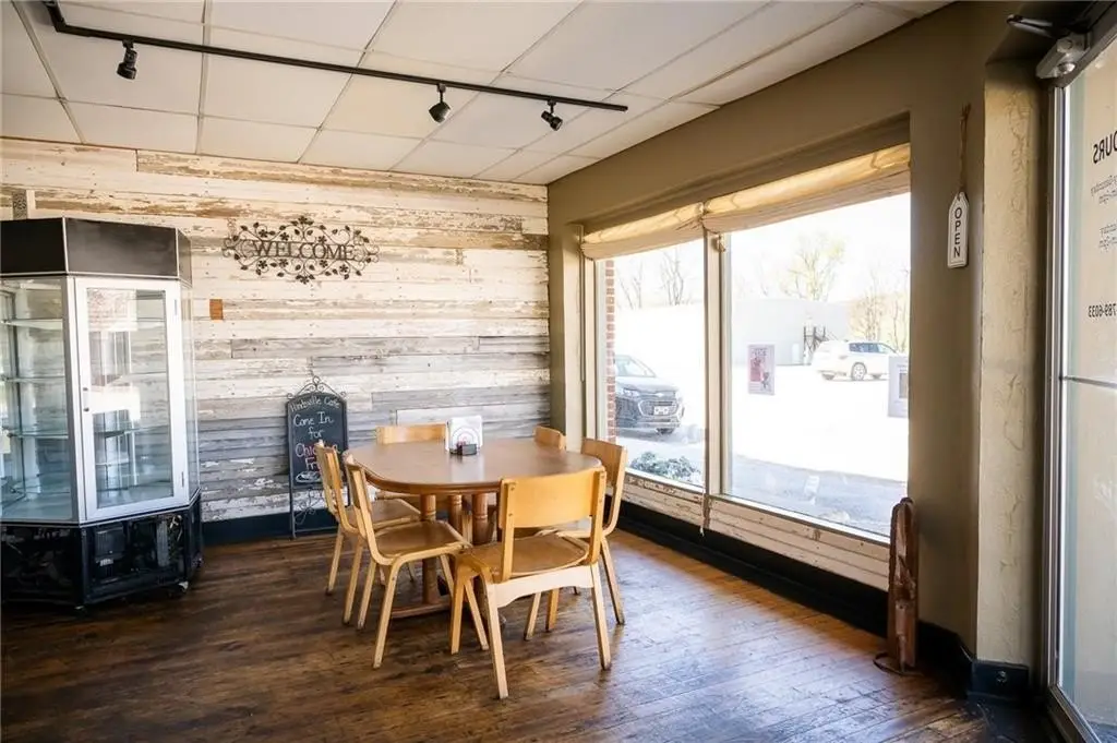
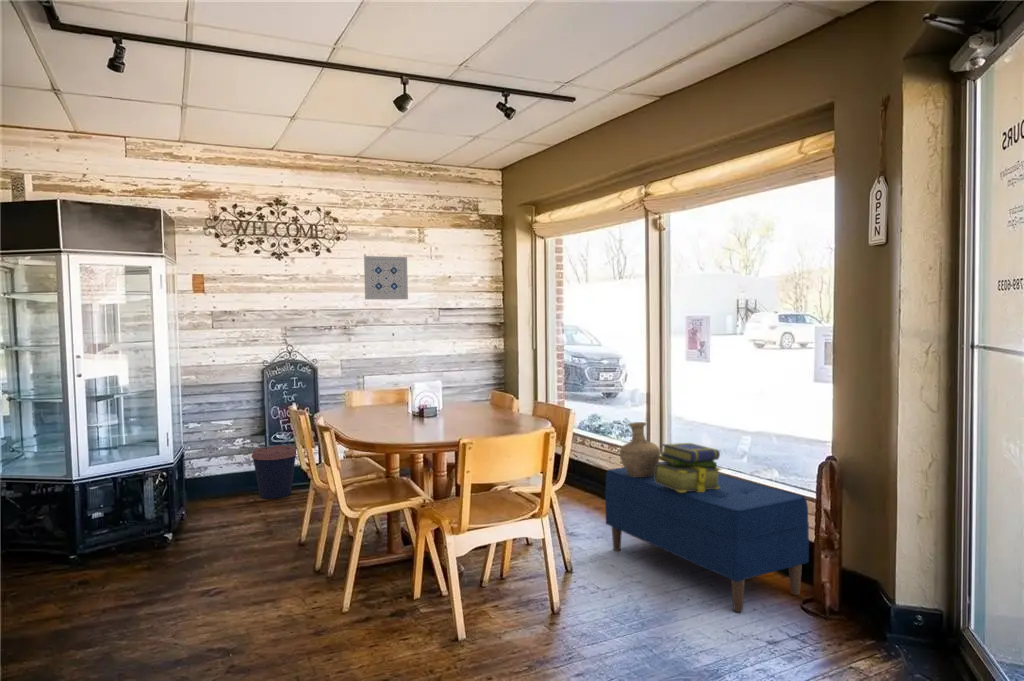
+ coffee cup [251,445,298,500]
+ vase [618,421,661,477]
+ wall art [363,255,409,300]
+ bench [604,461,810,613]
+ stack of books [654,442,722,492]
